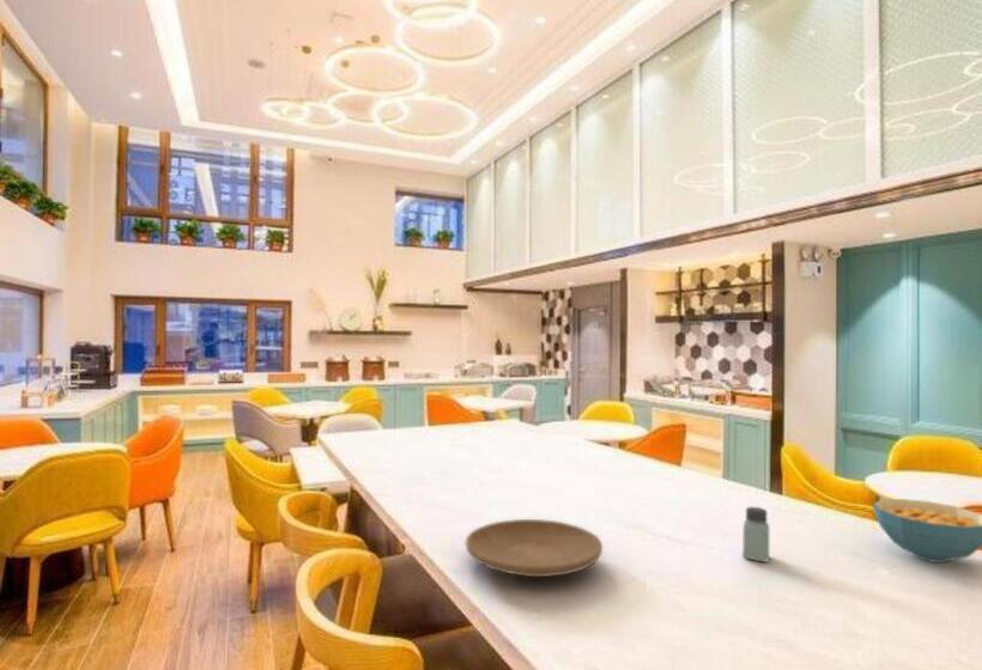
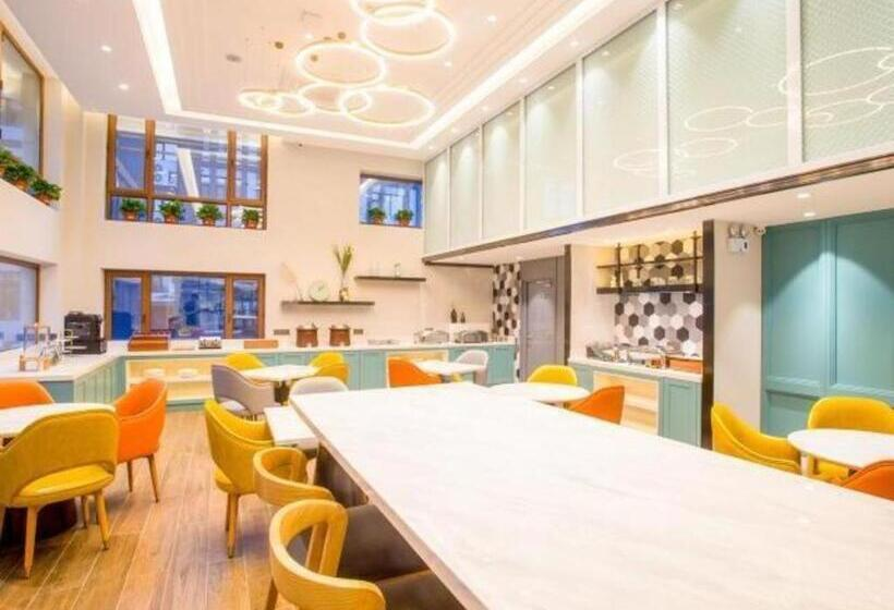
- plate [465,518,604,578]
- saltshaker [741,506,770,564]
- cereal bowl [872,498,982,564]
